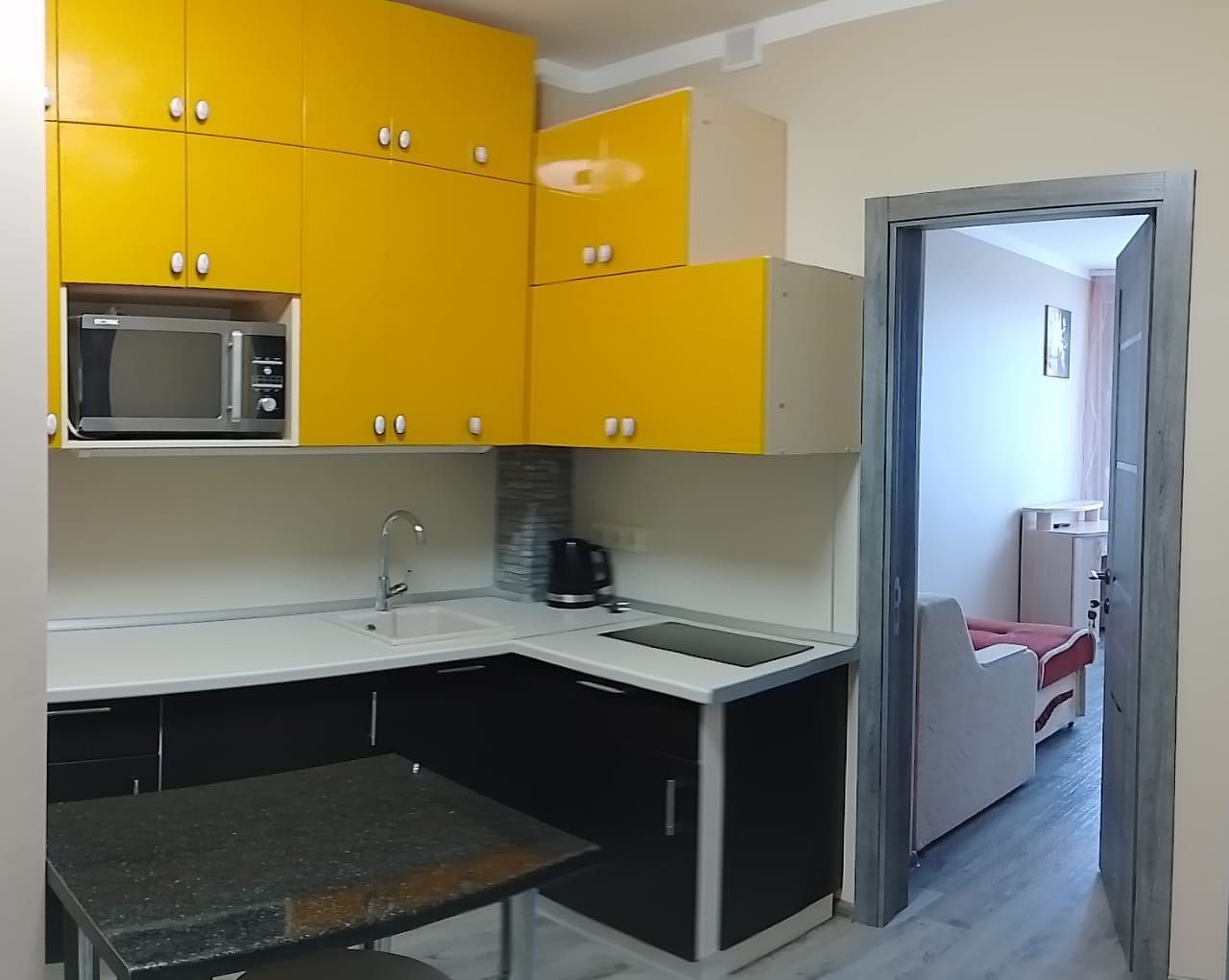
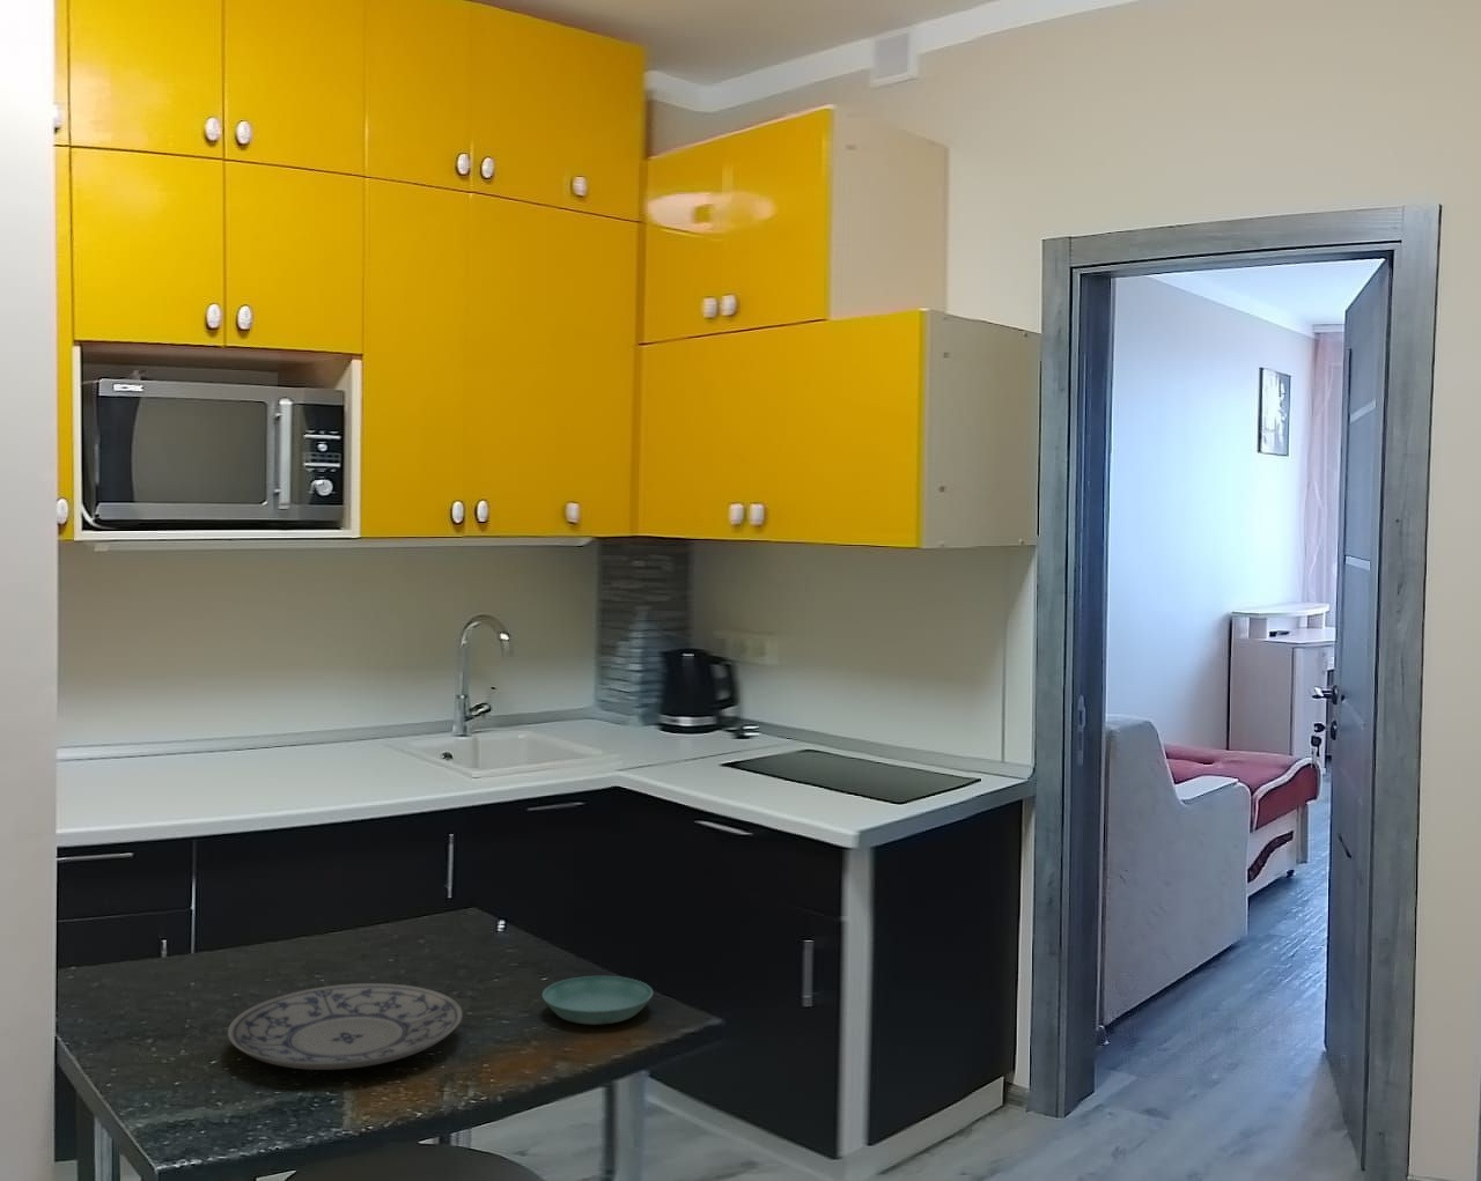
+ plate [227,982,464,1071]
+ saucer [541,975,653,1026]
